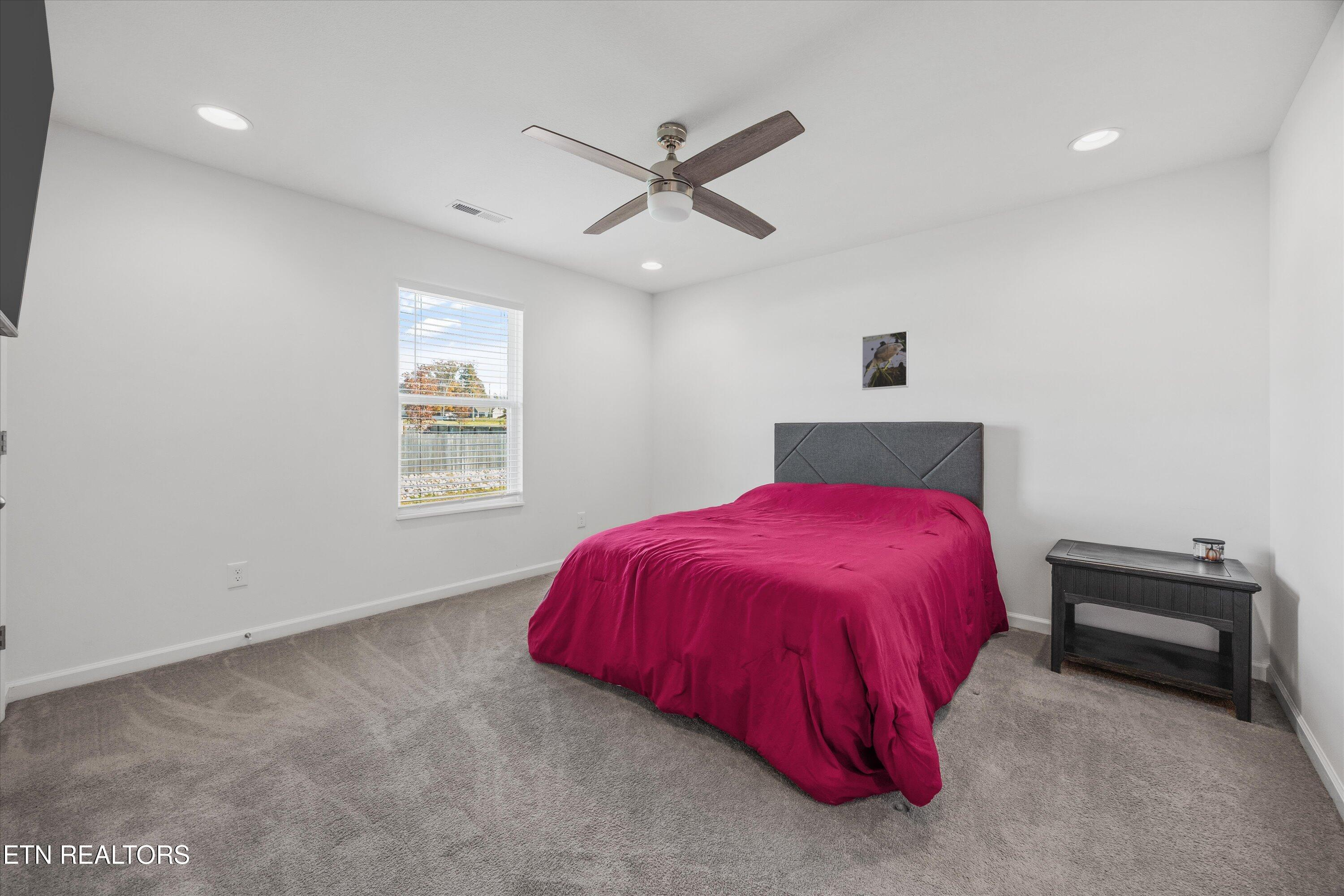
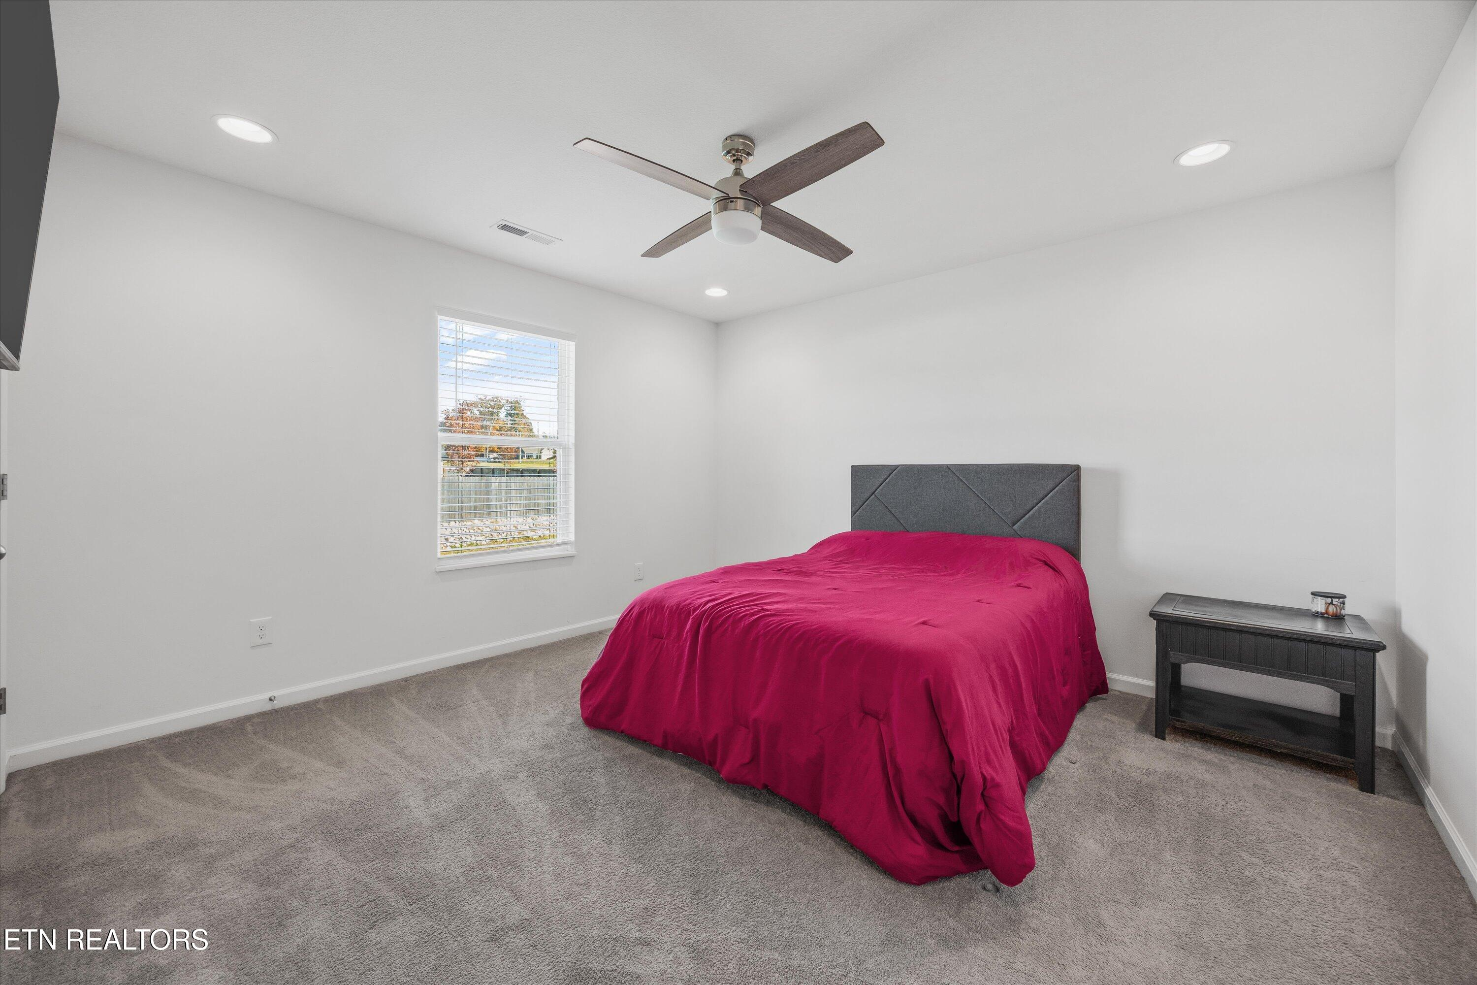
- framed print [862,330,909,391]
